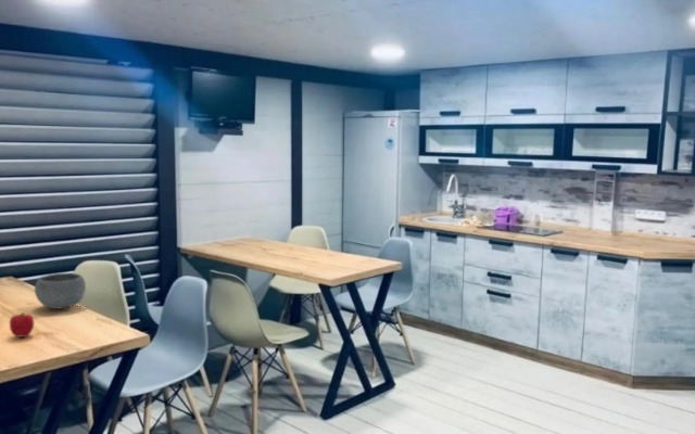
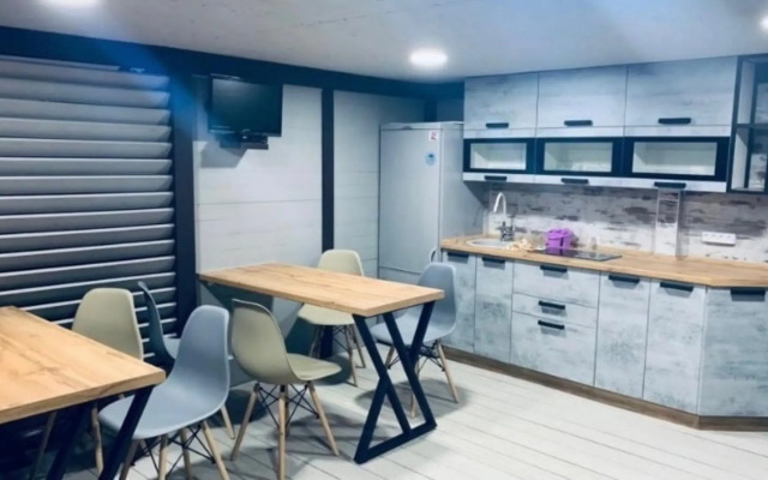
- fruit [9,311,35,339]
- bowl [34,272,87,310]
